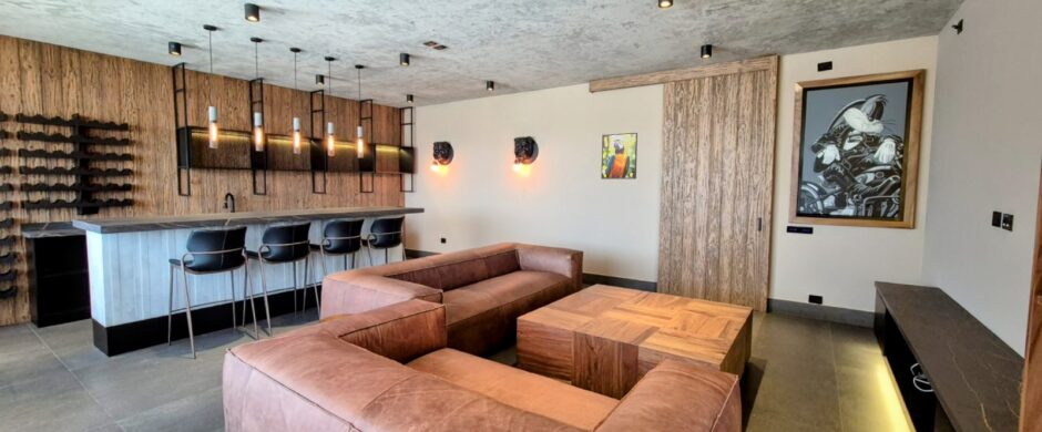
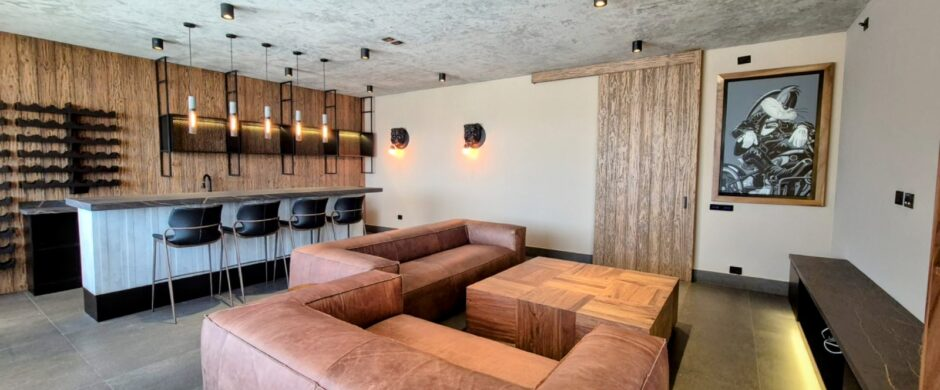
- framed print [600,132,639,181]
